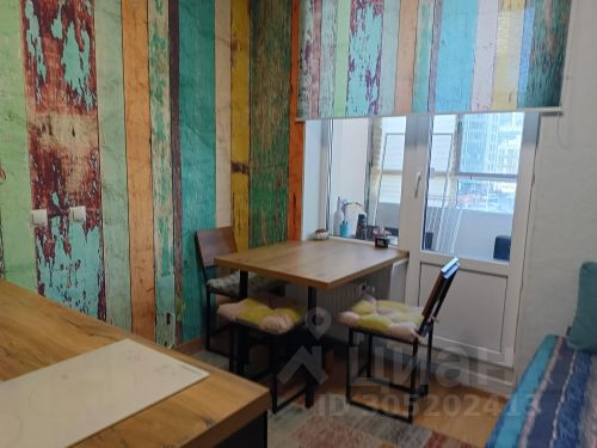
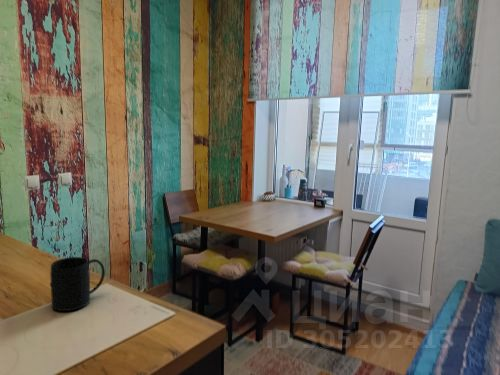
+ mug [49,256,106,312]
